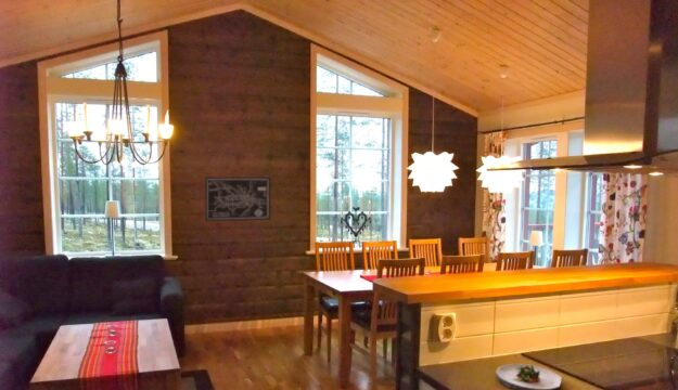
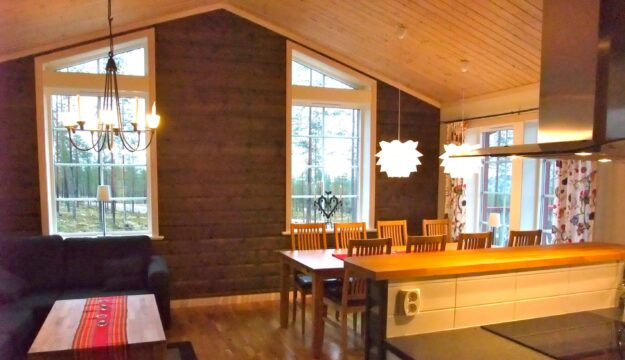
- wall art [204,176,271,222]
- salad plate [495,363,563,390]
